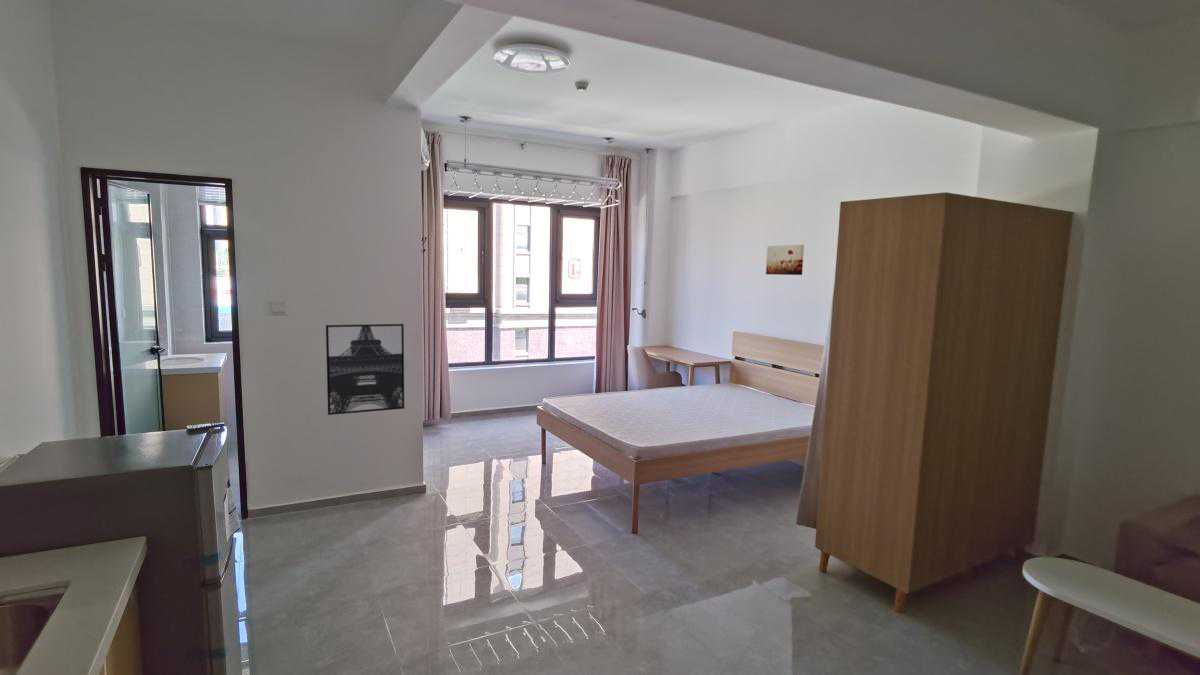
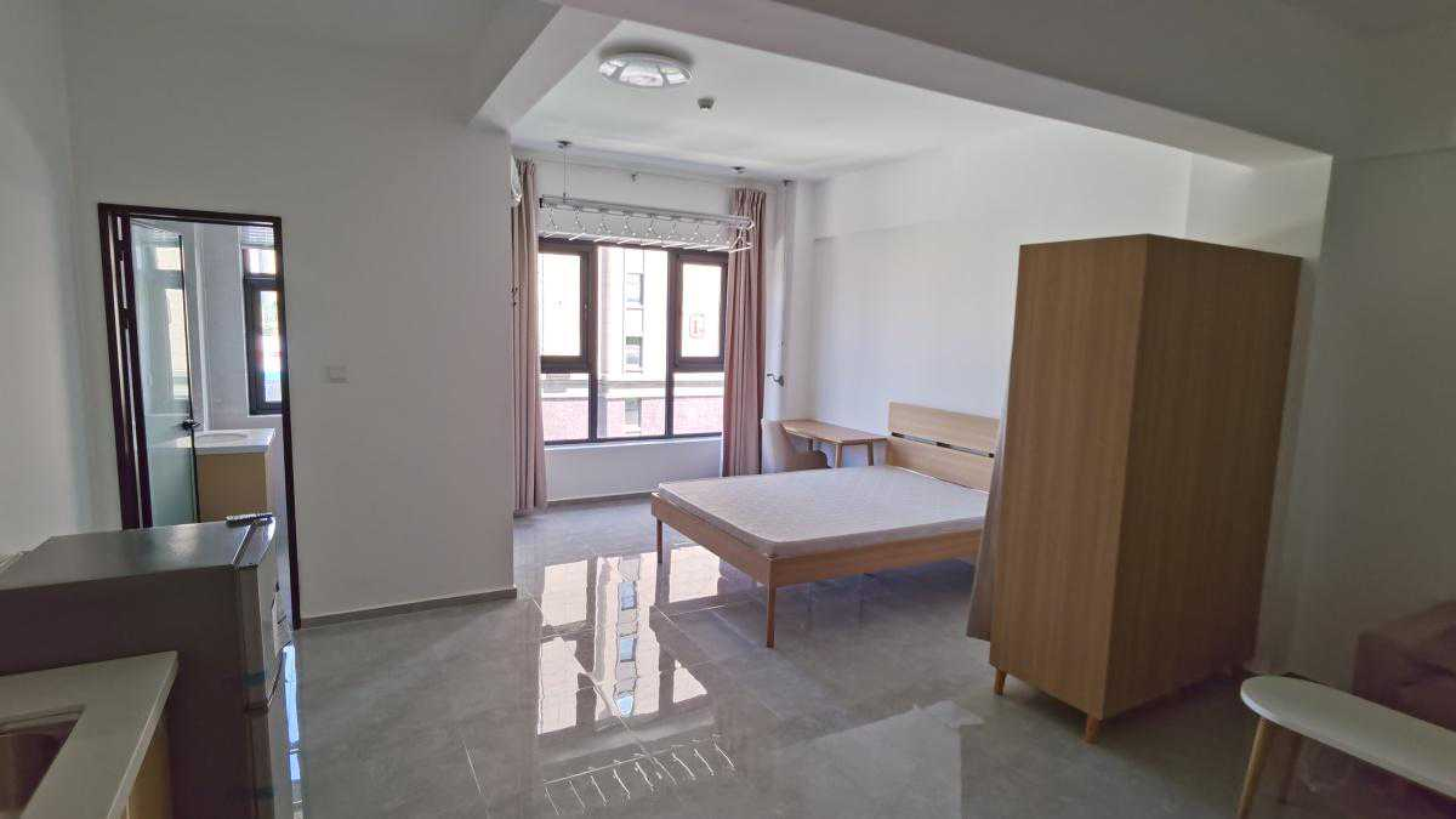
- wall art [765,244,805,276]
- wall art [325,323,405,416]
